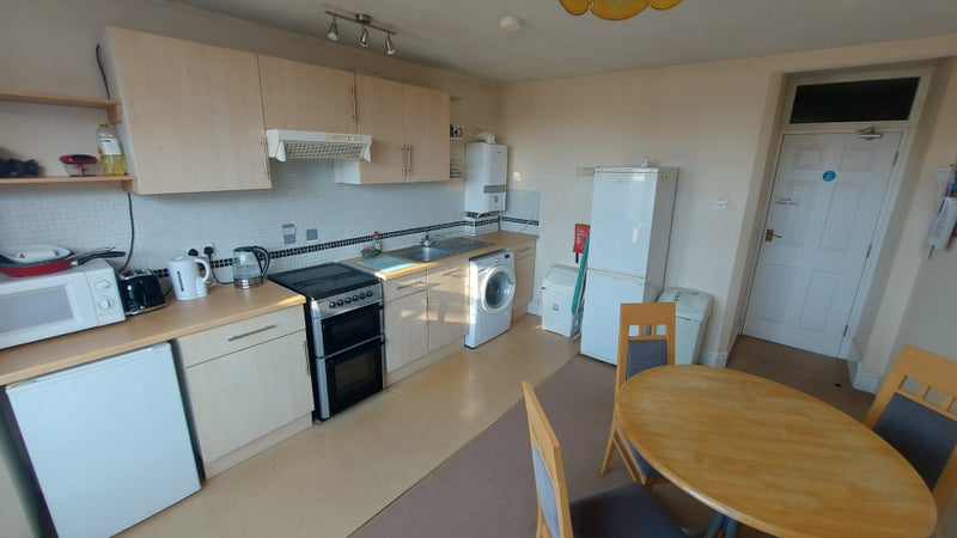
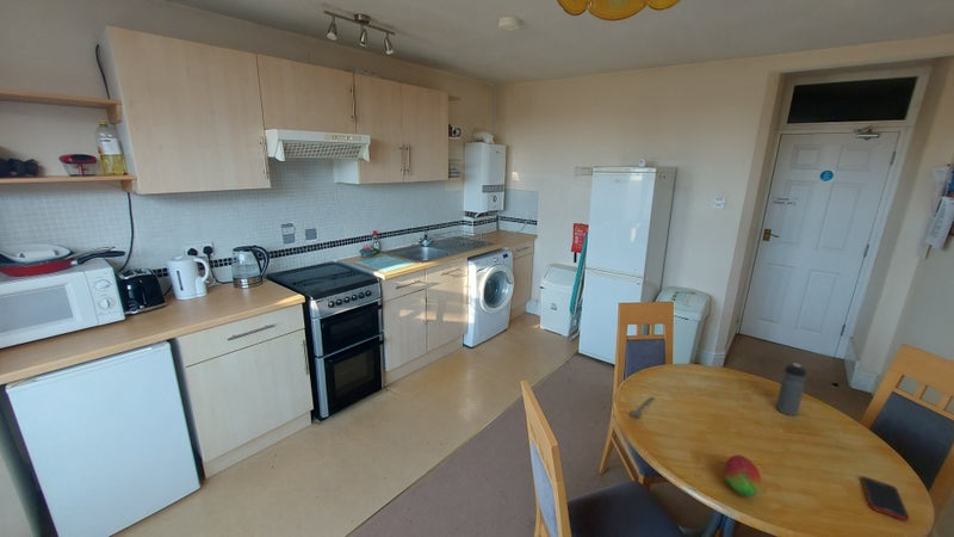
+ spoon [630,396,655,418]
+ cell phone [860,475,910,523]
+ fruit [723,453,762,498]
+ water bottle [775,363,807,416]
